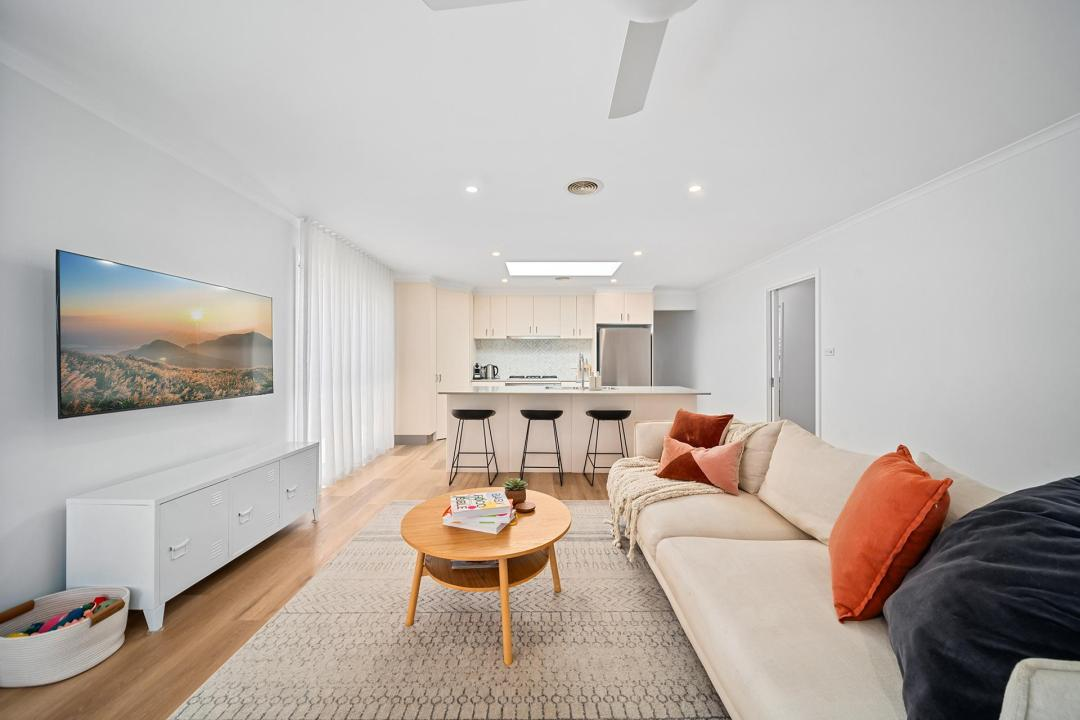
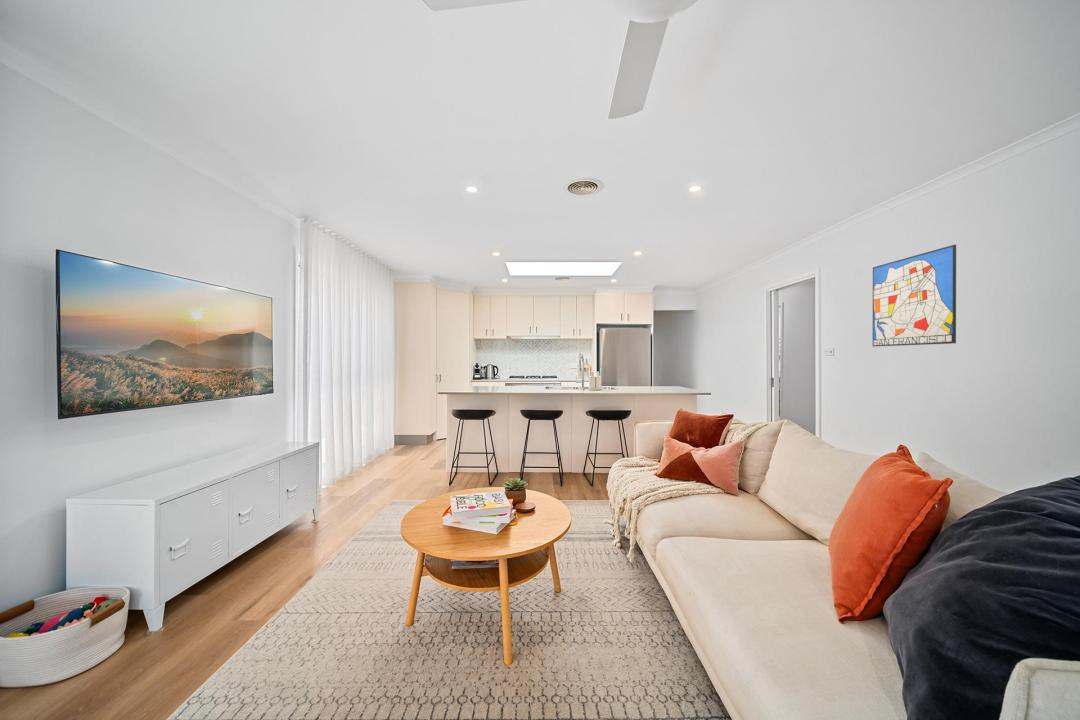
+ wall art [872,244,957,347]
